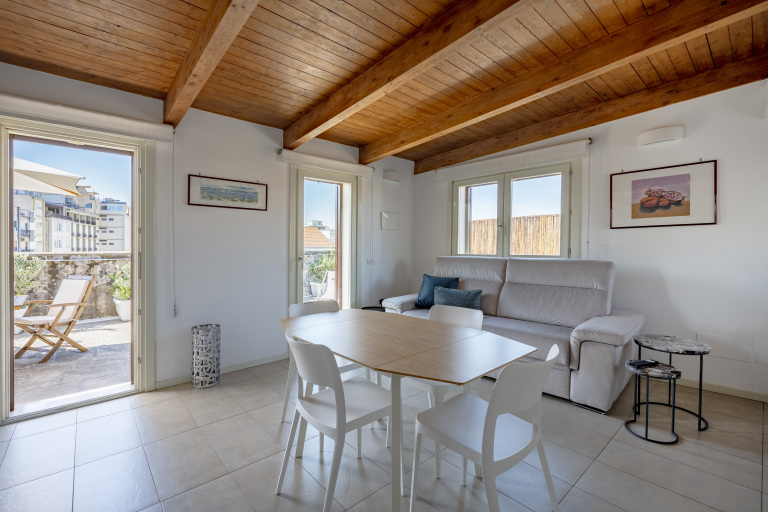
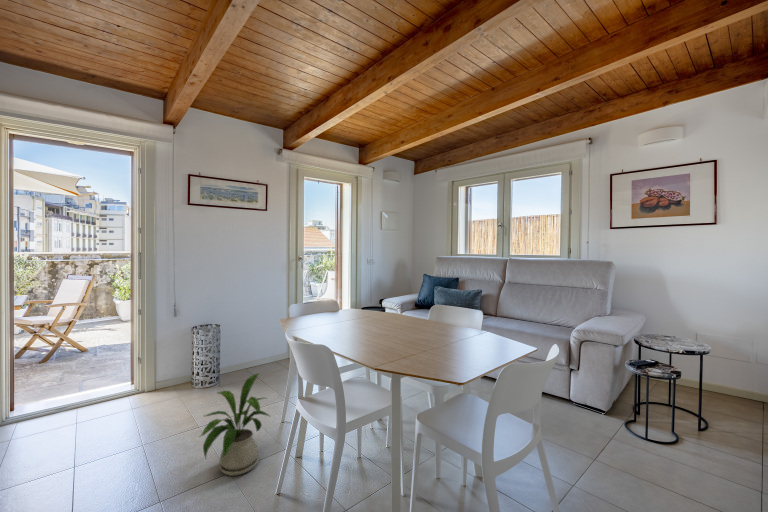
+ house plant [199,372,272,477]
